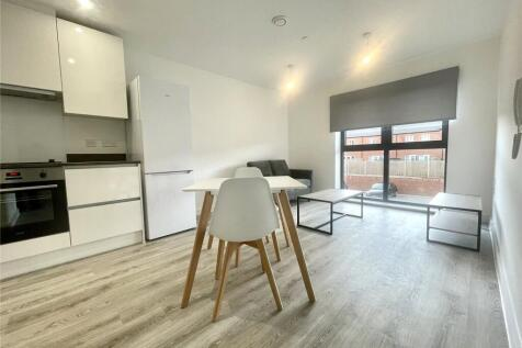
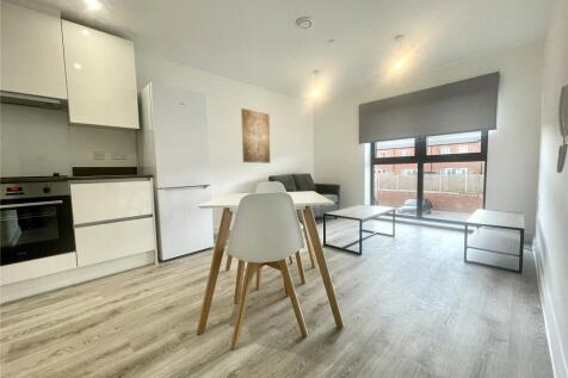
+ wall art [240,107,271,165]
